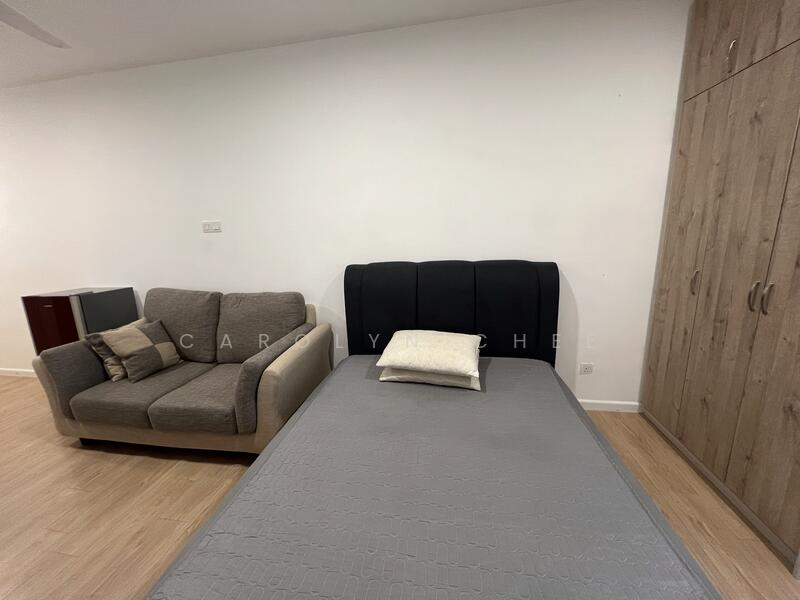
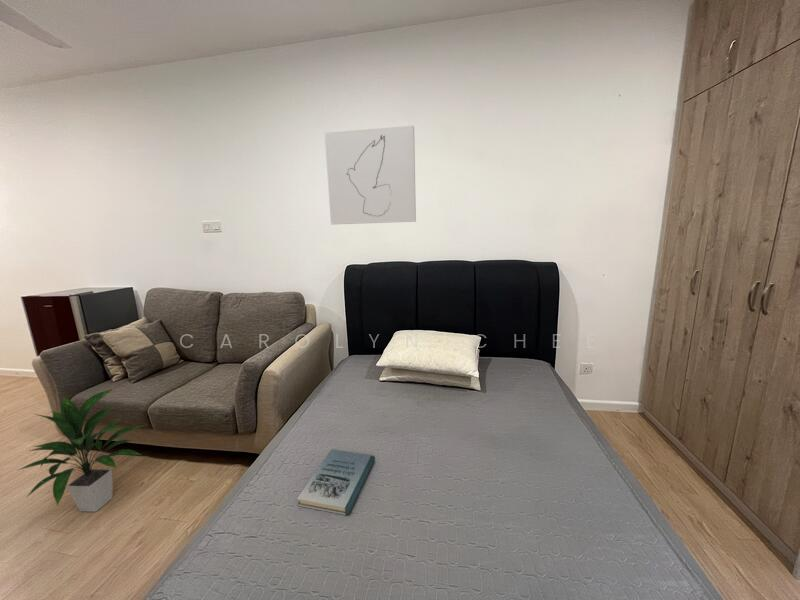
+ book [296,448,376,516]
+ wall art [324,125,417,225]
+ indoor plant [17,387,145,513]
